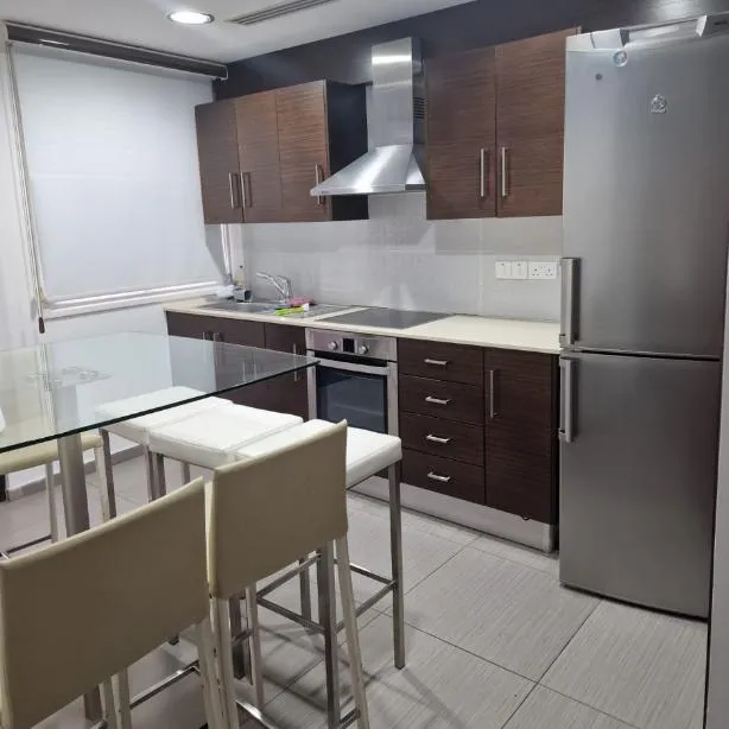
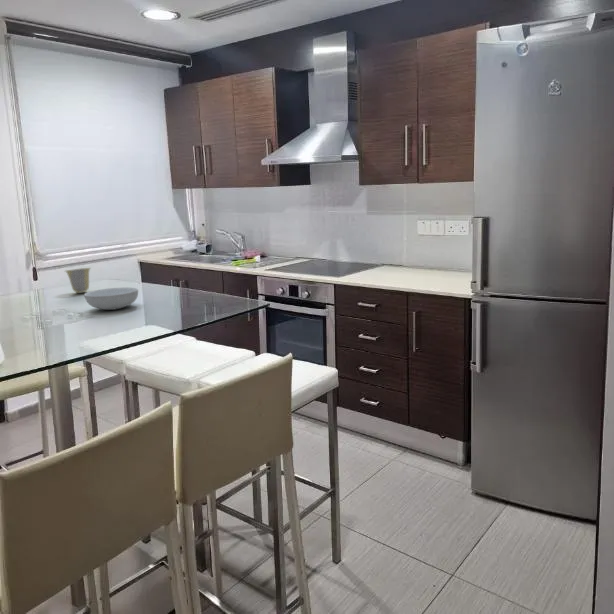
+ cup [64,267,92,294]
+ serving bowl [83,287,139,311]
